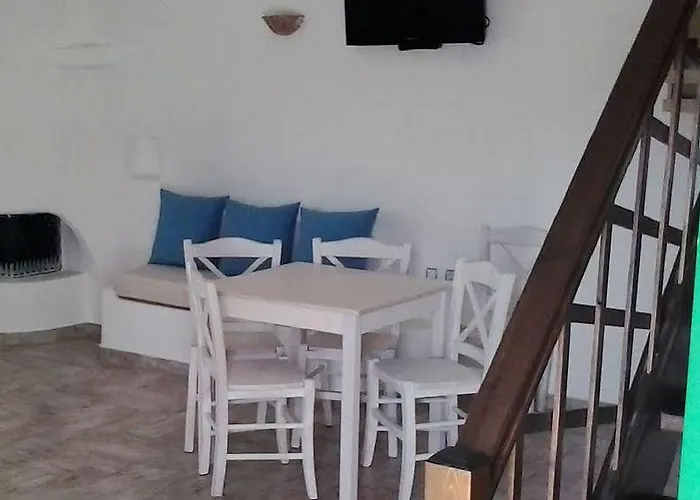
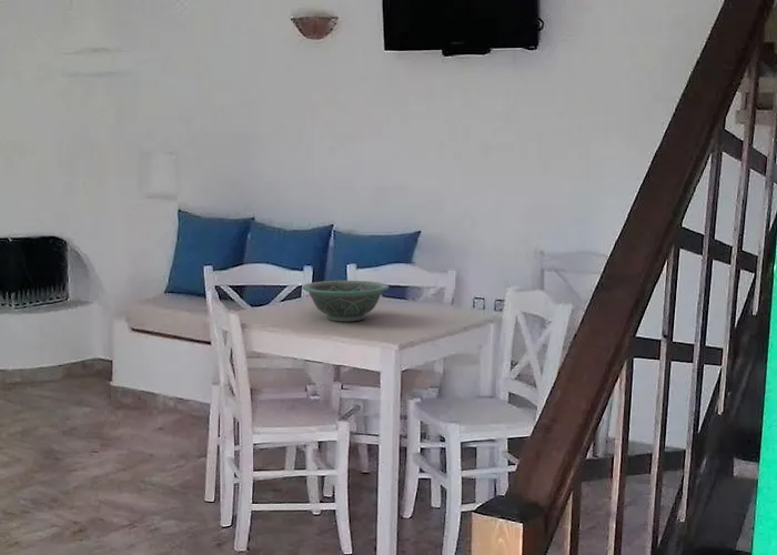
+ decorative bowl [301,280,390,323]
